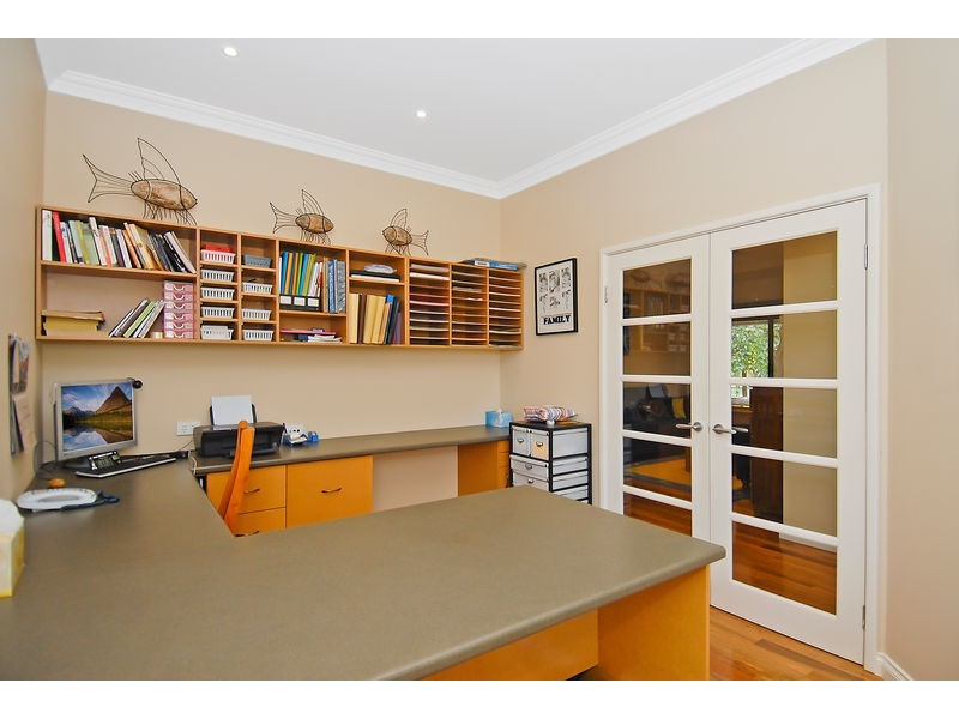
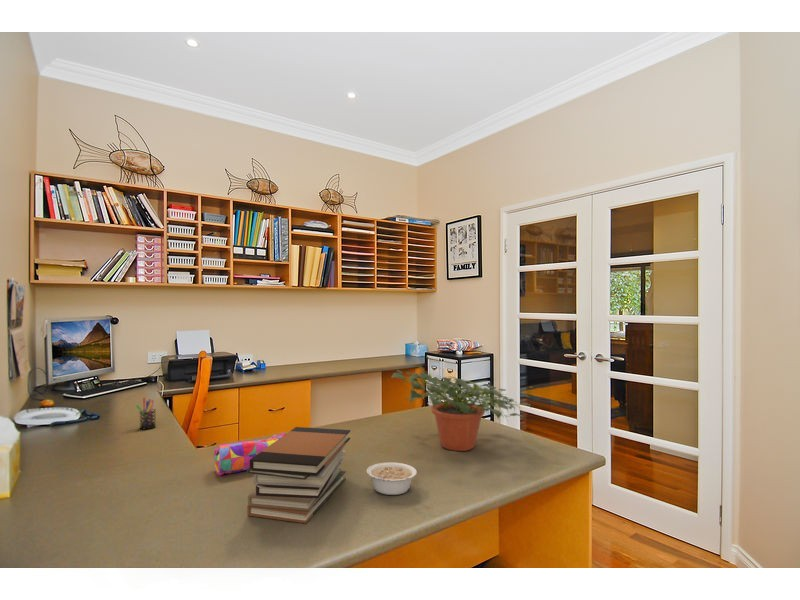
+ book stack [246,426,351,524]
+ pencil case [213,432,286,477]
+ pen holder [135,397,157,430]
+ legume [366,461,418,496]
+ potted plant [391,365,532,452]
